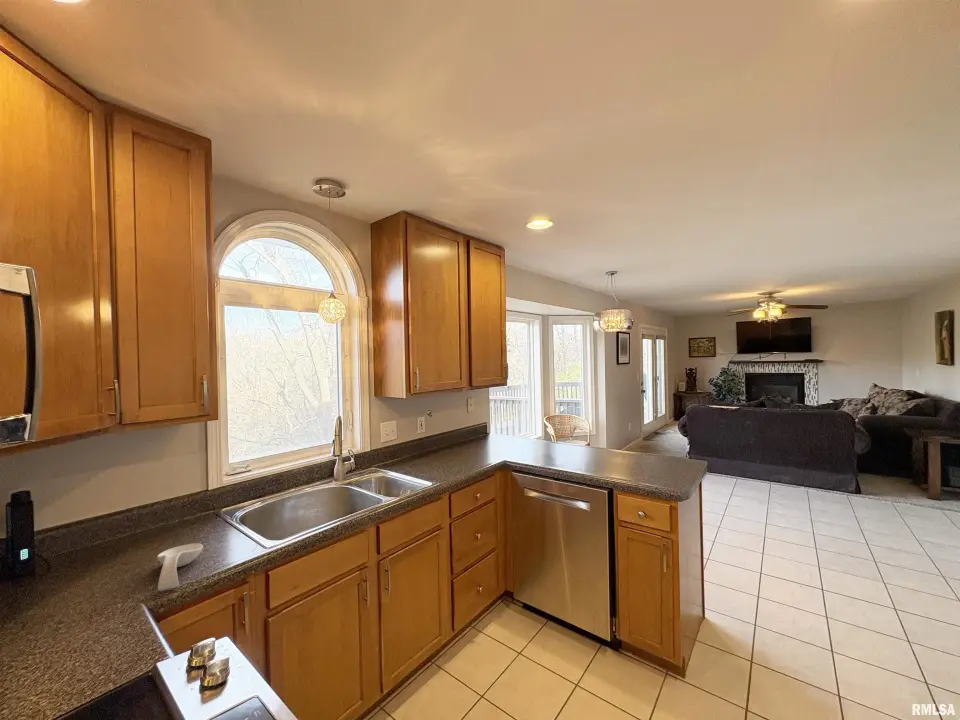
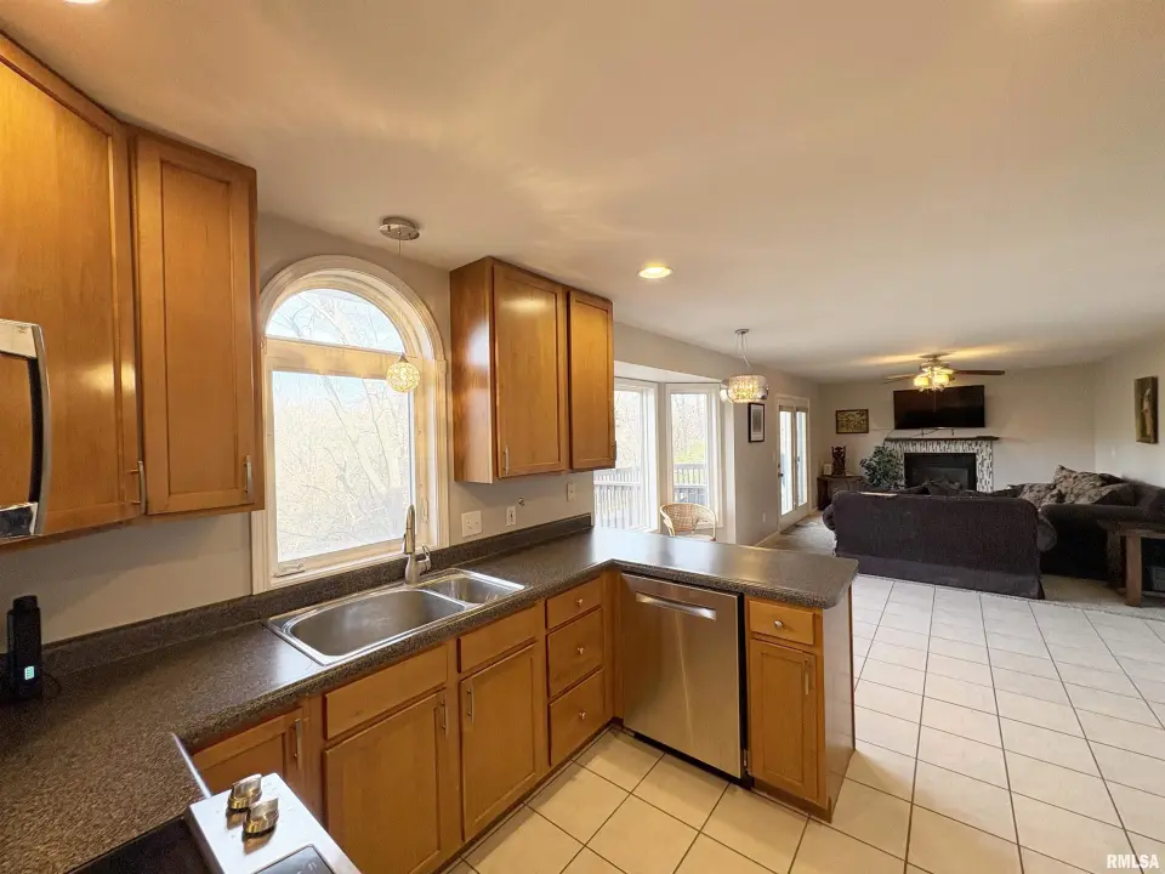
- spoon rest [156,543,204,592]
